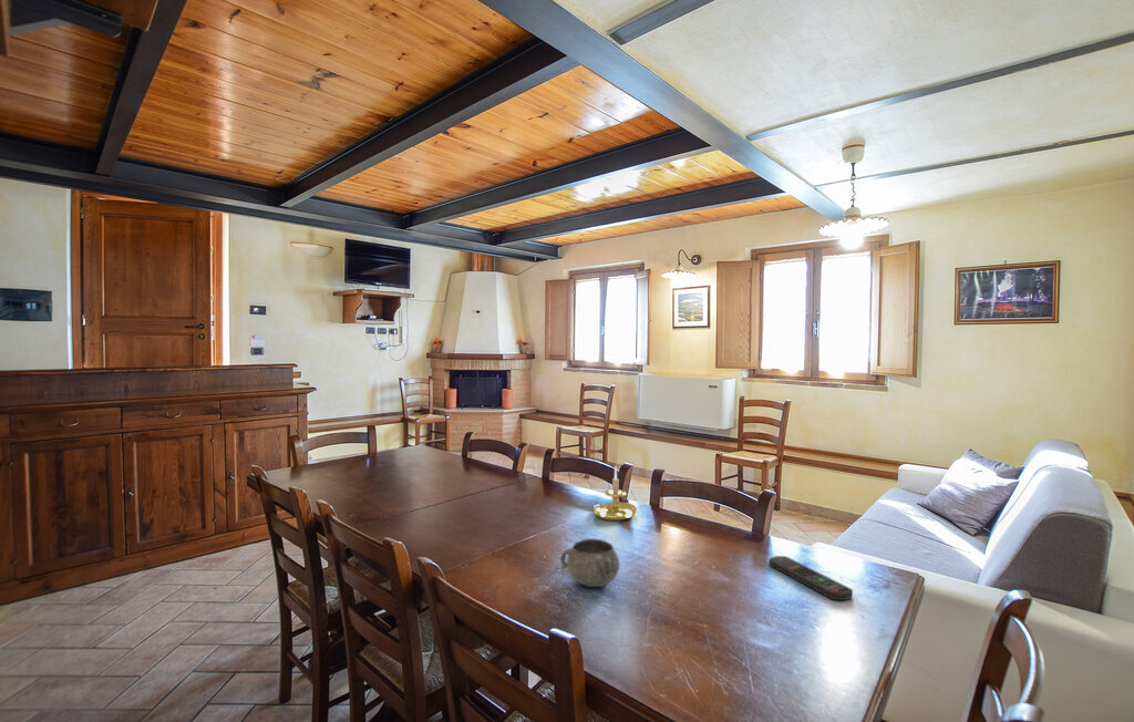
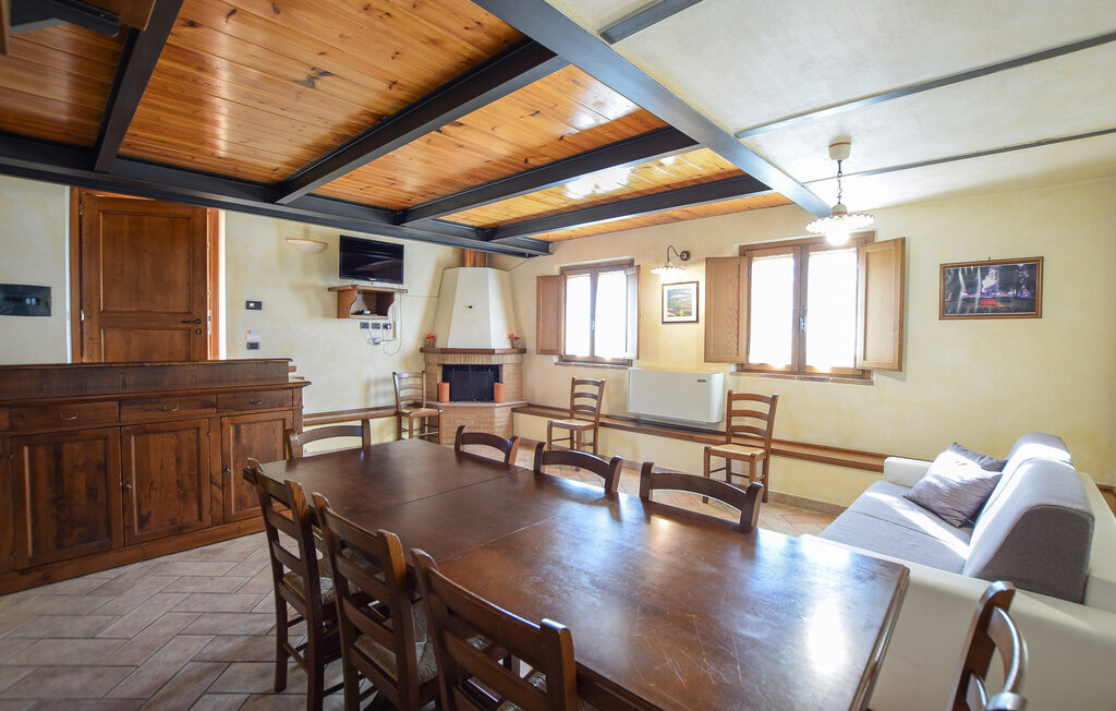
- decorative bowl [559,537,621,588]
- remote control [767,555,854,601]
- candle holder [592,466,638,522]
